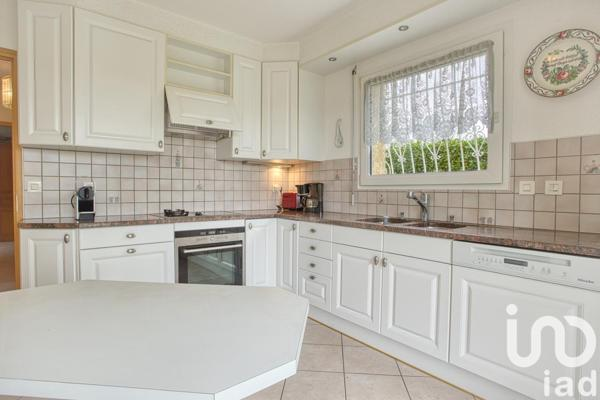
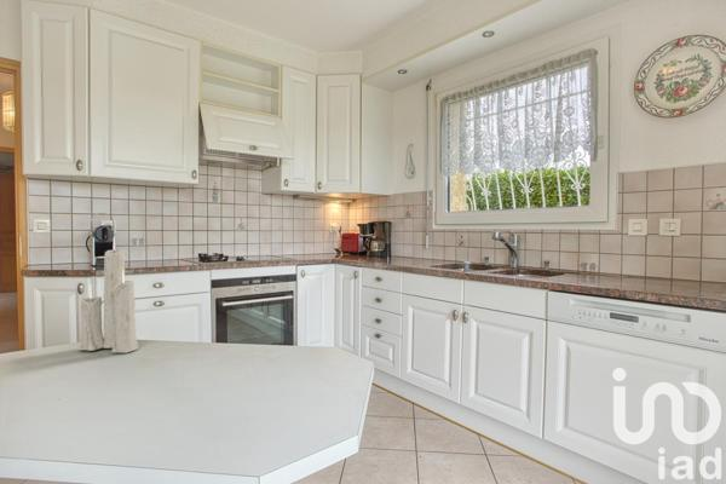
+ candle [76,235,139,355]
